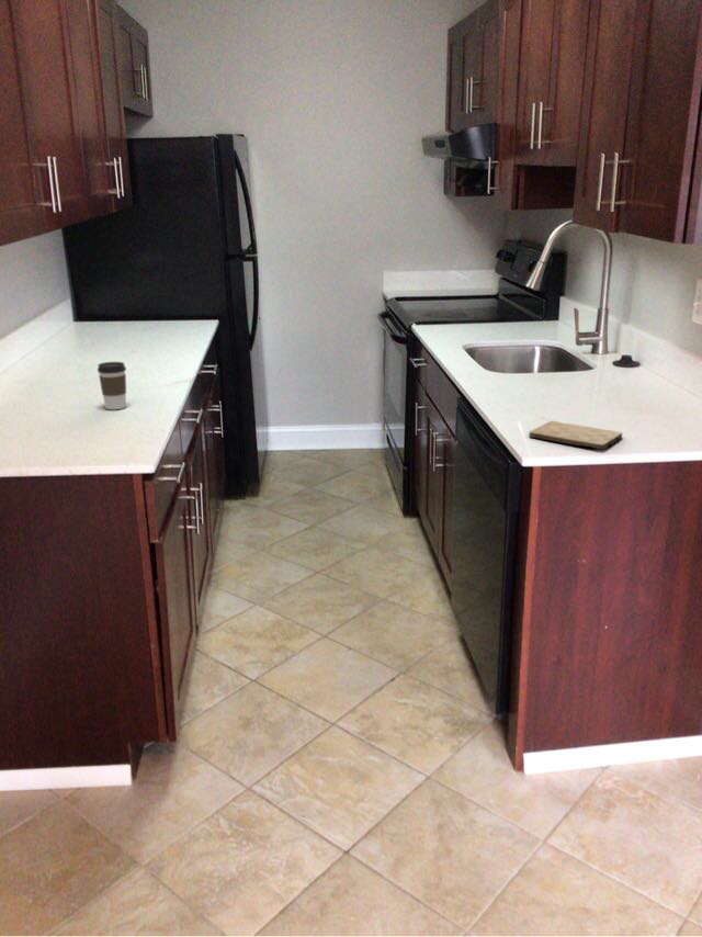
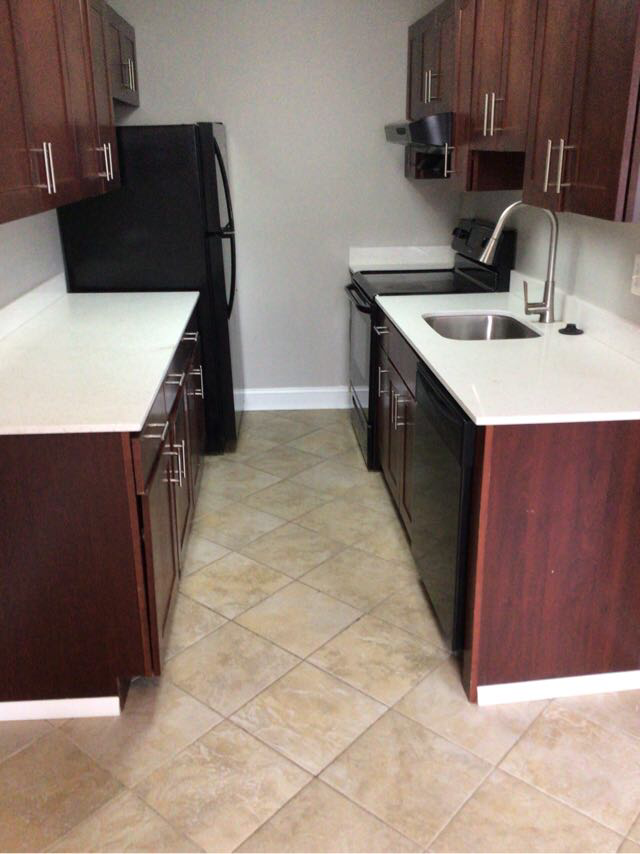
- cutting board [528,420,623,451]
- coffee cup [97,361,127,410]
